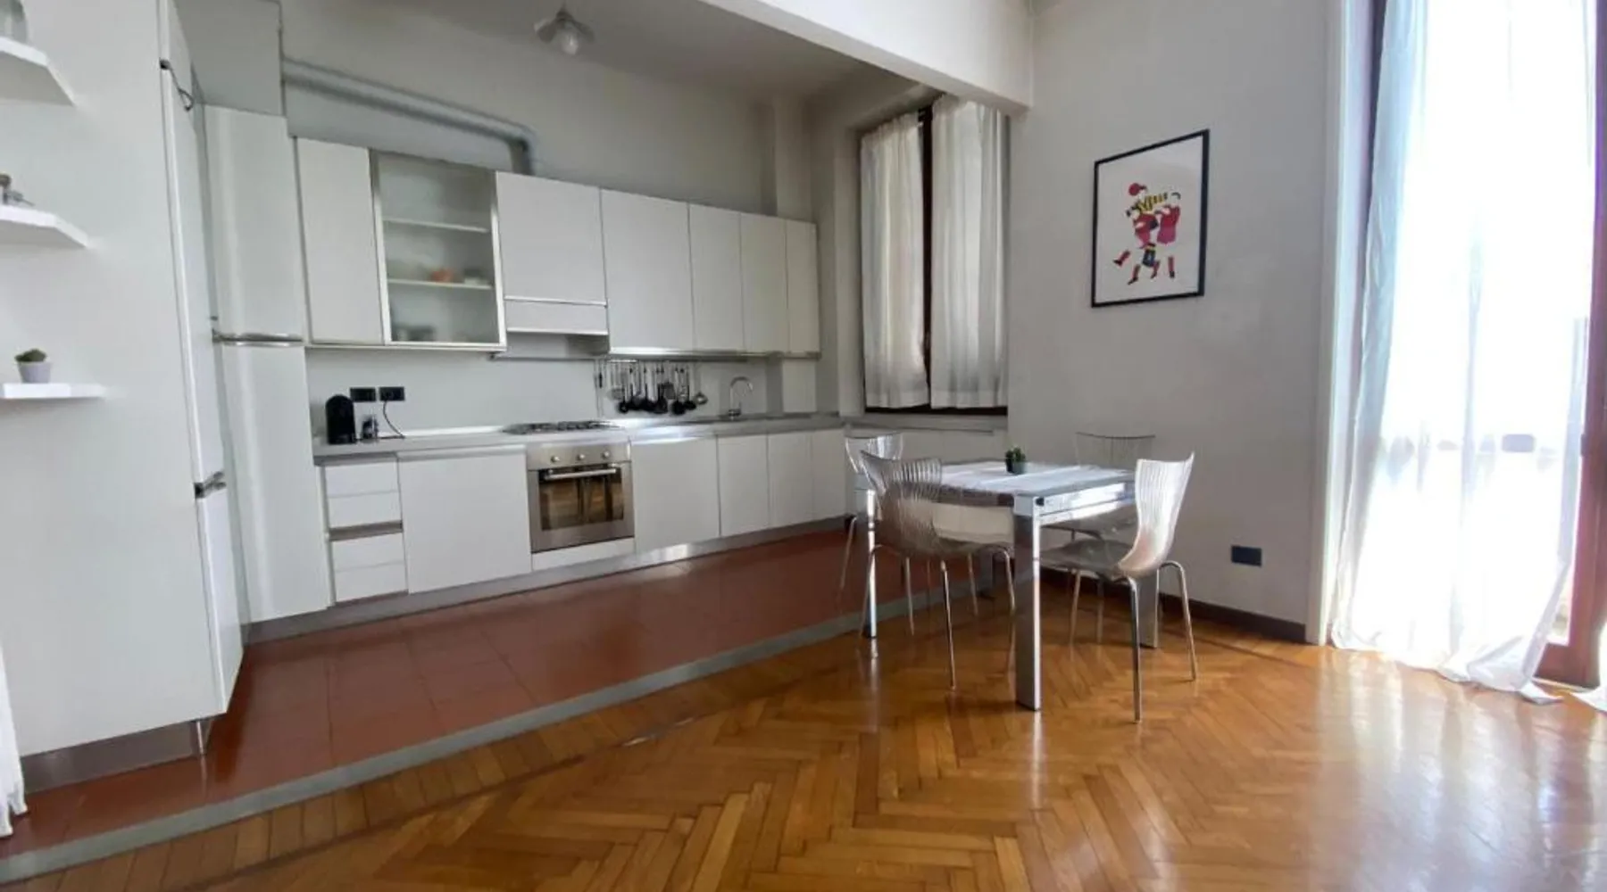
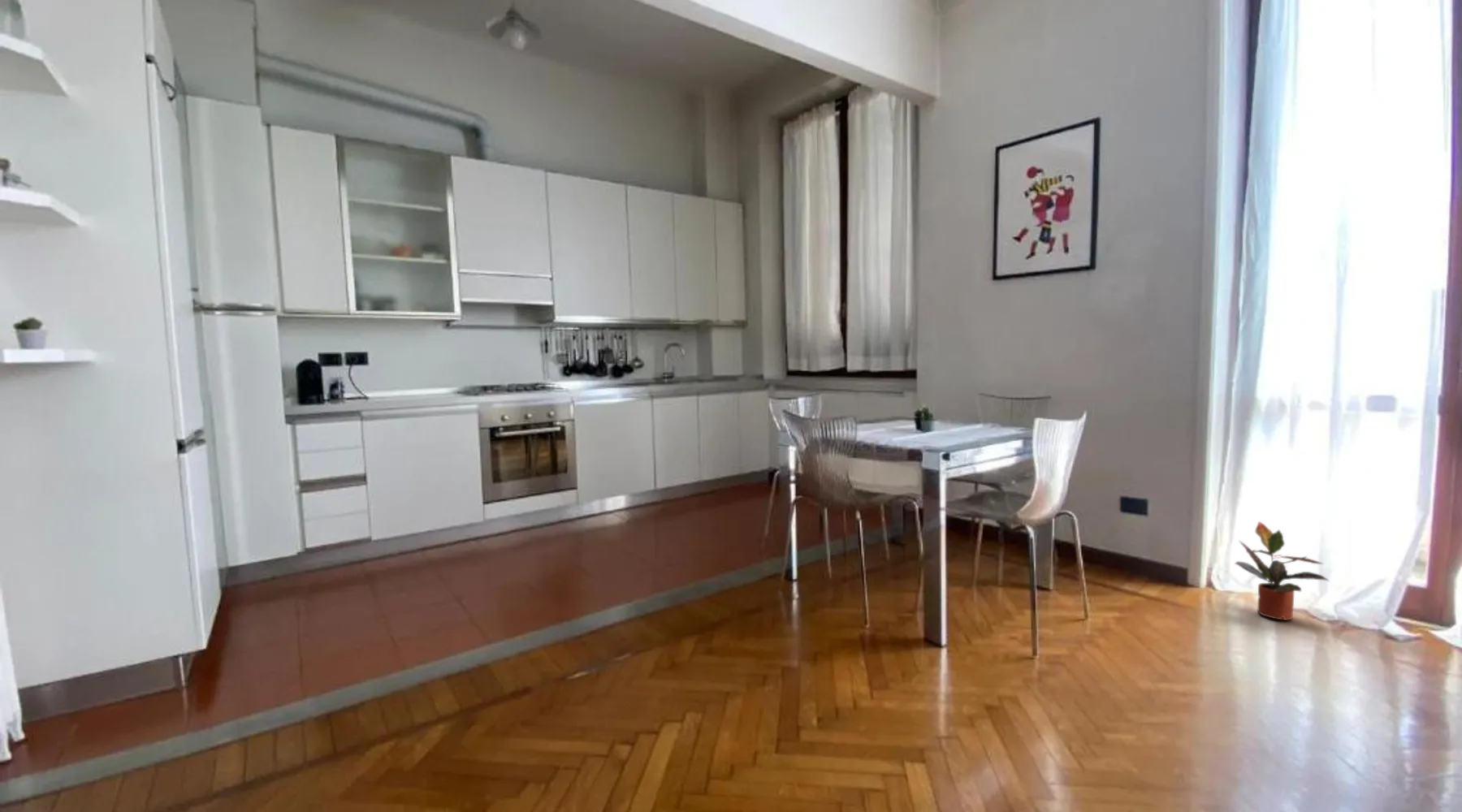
+ potted plant [1234,520,1331,621]
